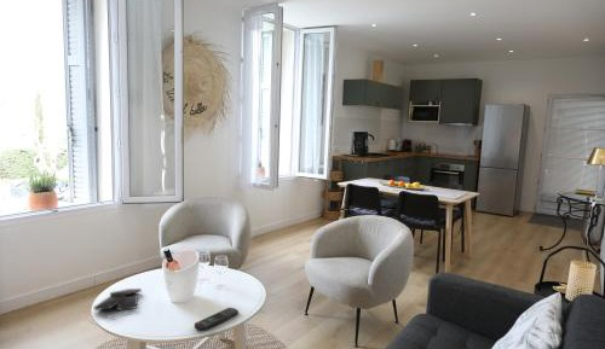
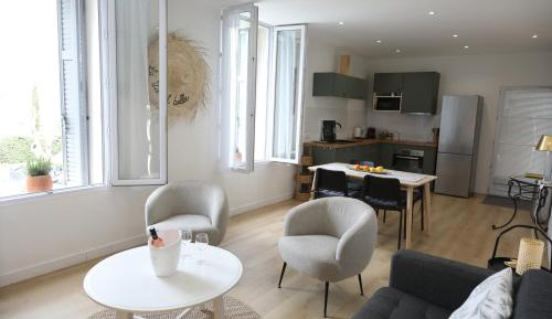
- remote control [194,307,240,332]
- book [93,287,143,312]
